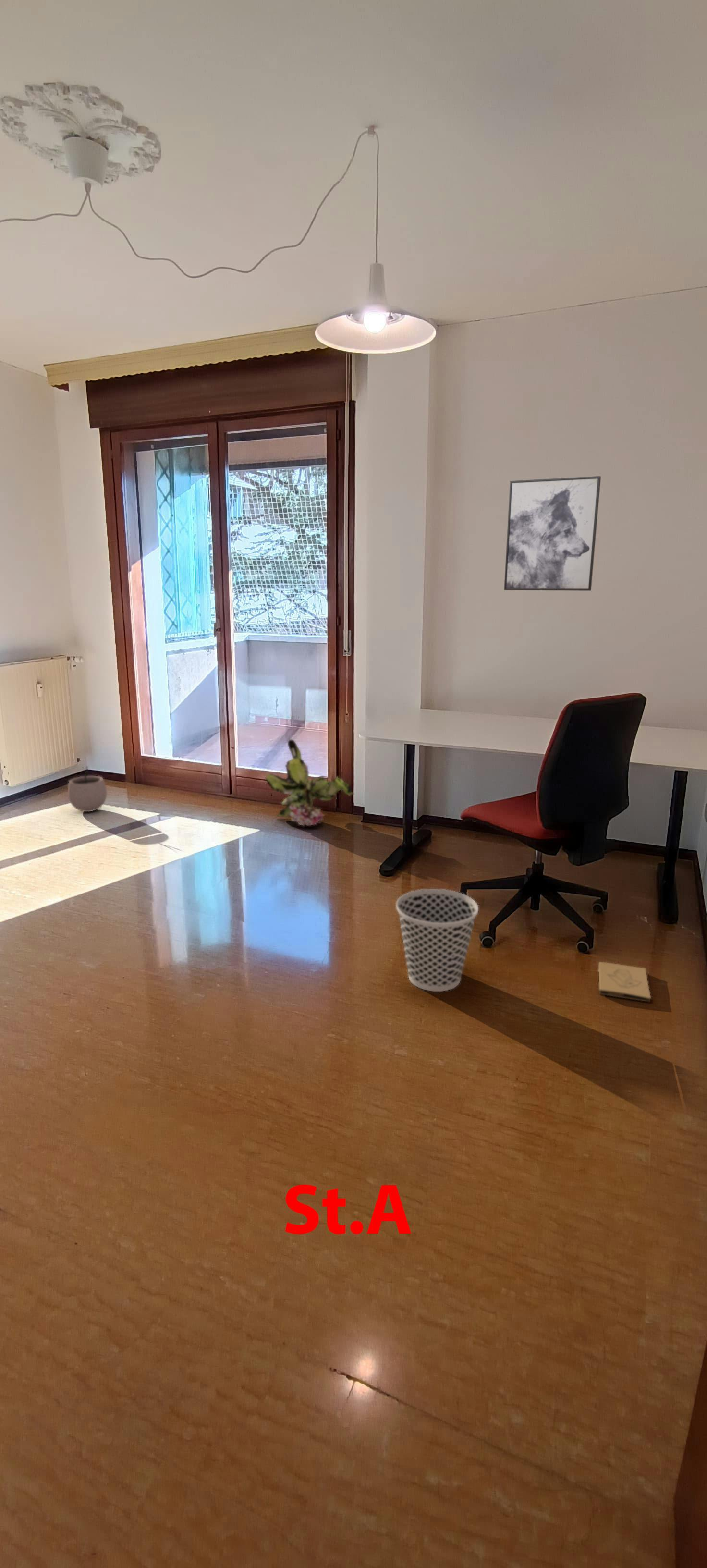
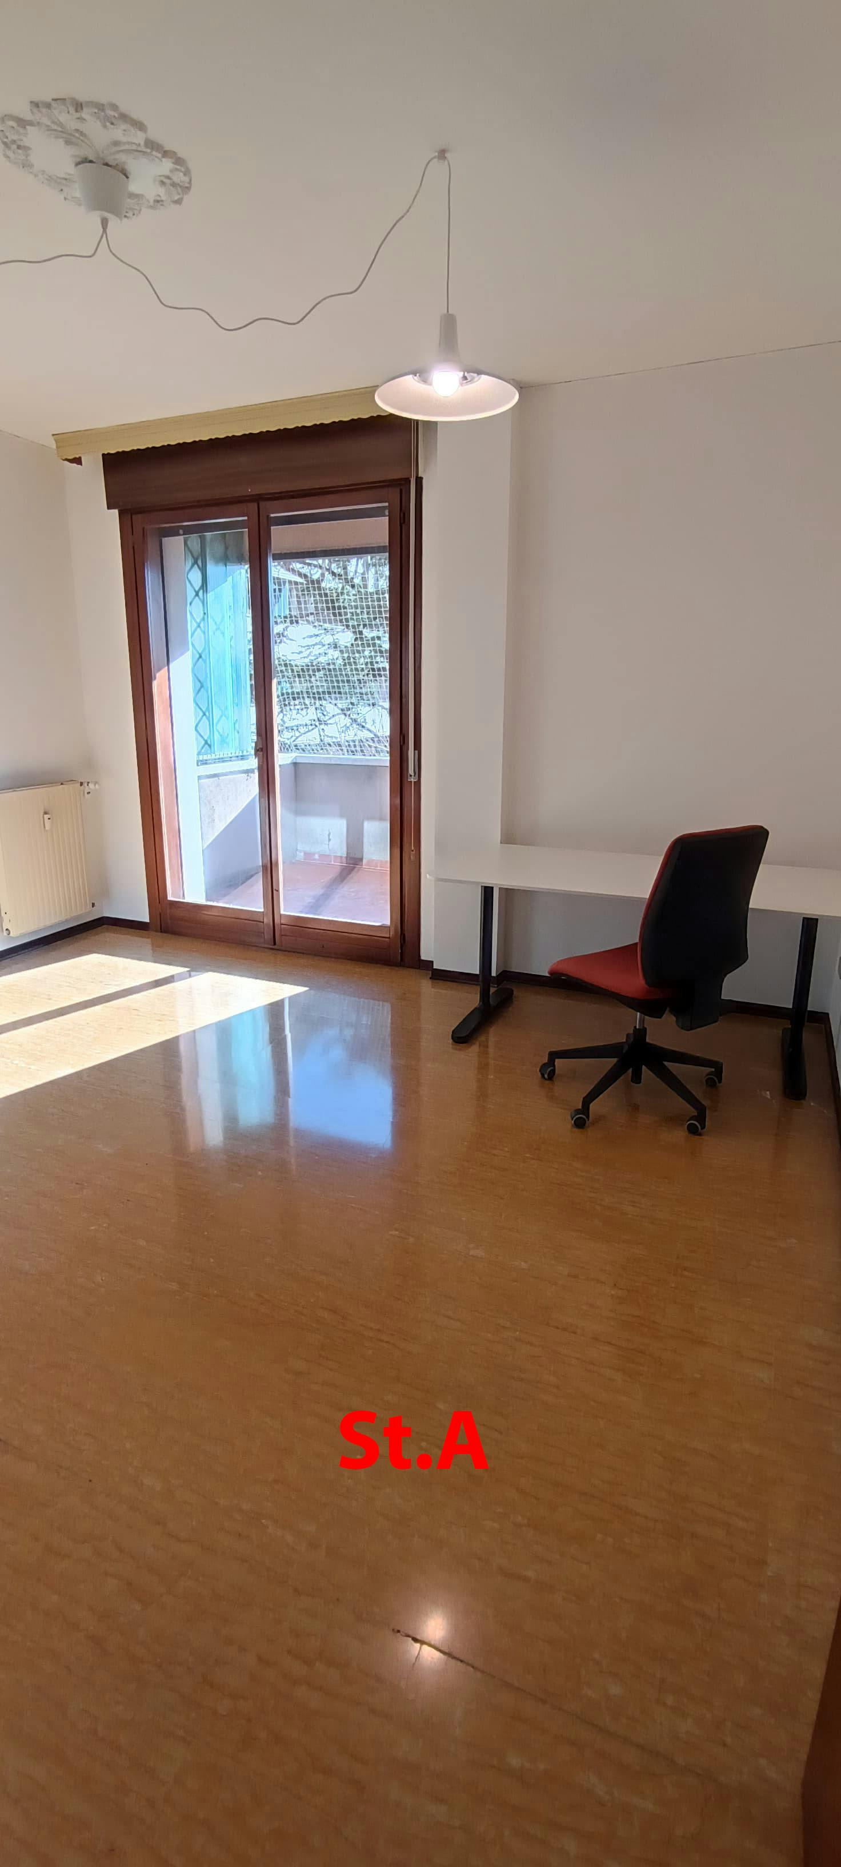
- wastebasket [396,888,479,992]
- decorative plant [265,739,355,828]
- plant pot [67,765,107,812]
- box [598,961,651,1002]
- wall art [503,476,601,591]
